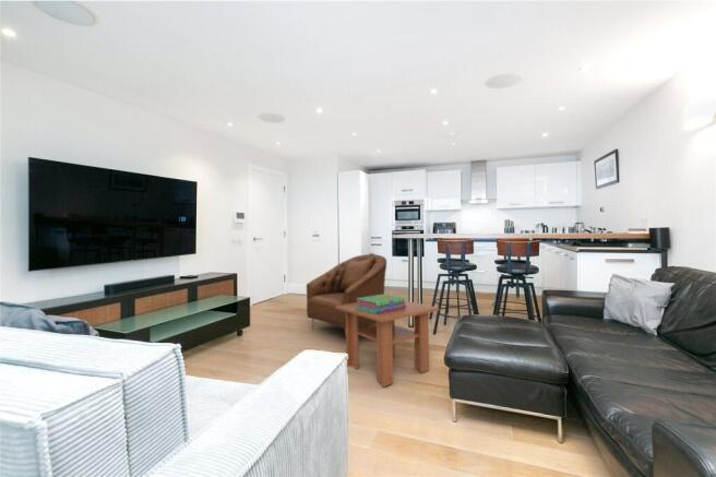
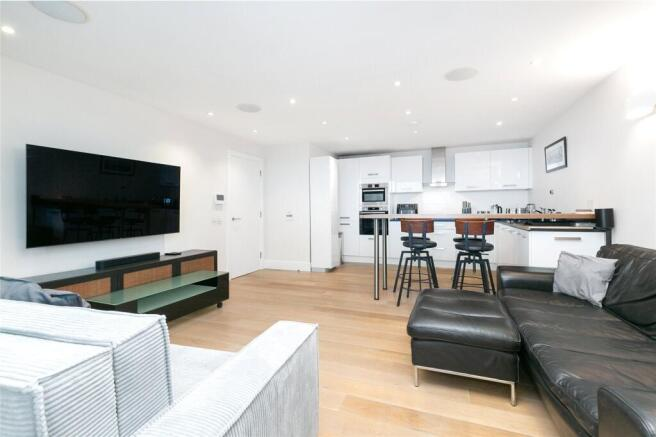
- armchair [306,253,387,335]
- stack of books [355,294,406,314]
- coffee table [336,300,440,387]
